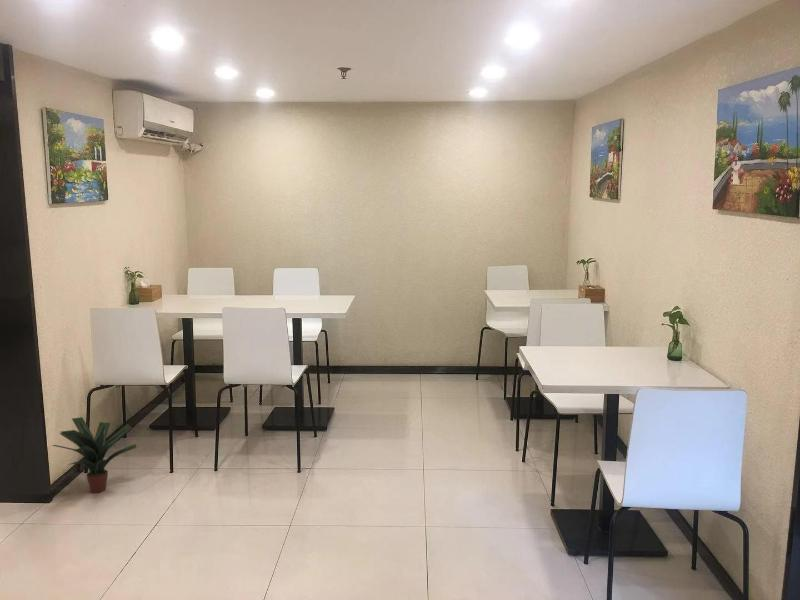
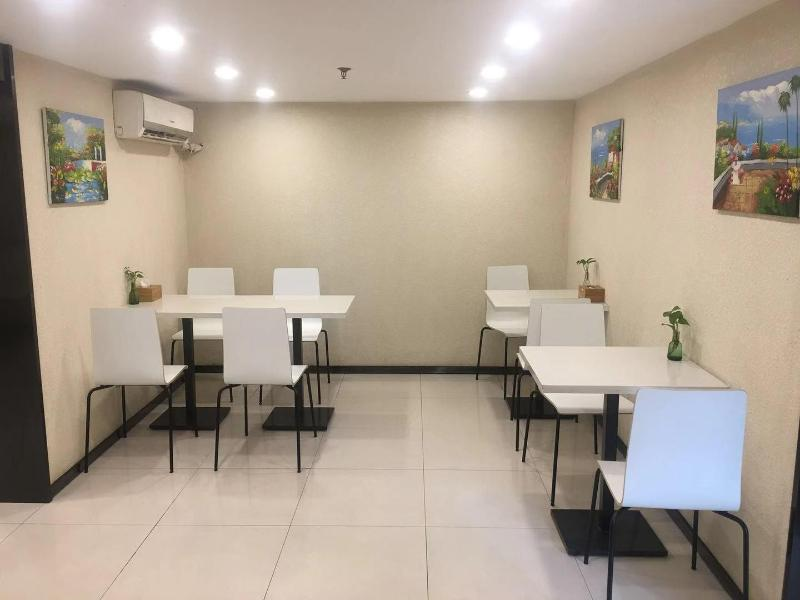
- potted plant [50,416,138,494]
